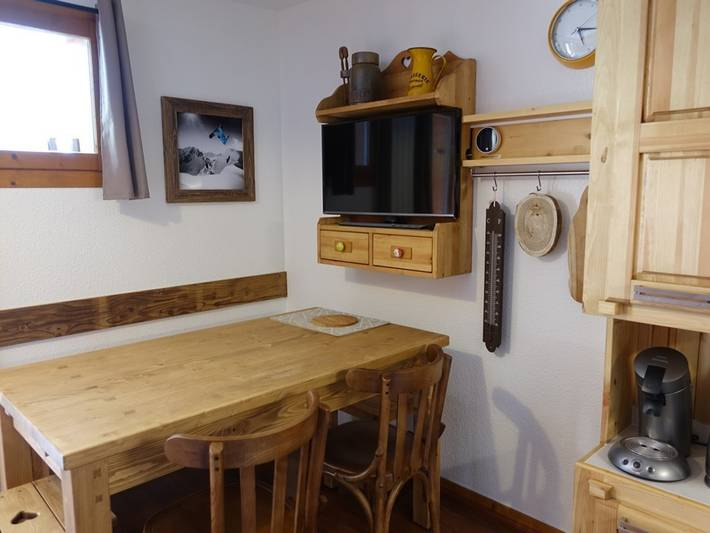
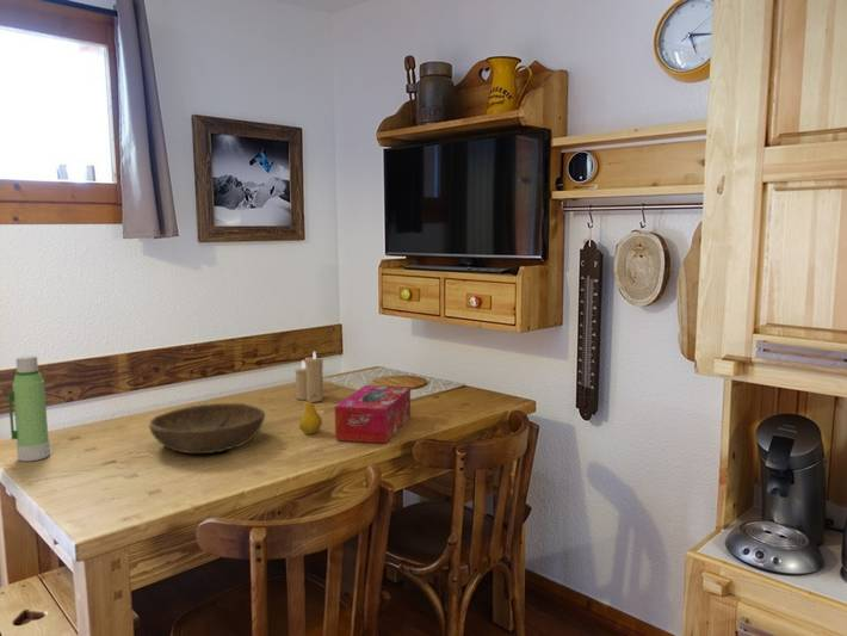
+ fruit [298,395,323,436]
+ bowl [148,402,266,455]
+ water bottle [7,354,51,462]
+ tissue box [334,384,412,444]
+ candle [293,350,324,403]
